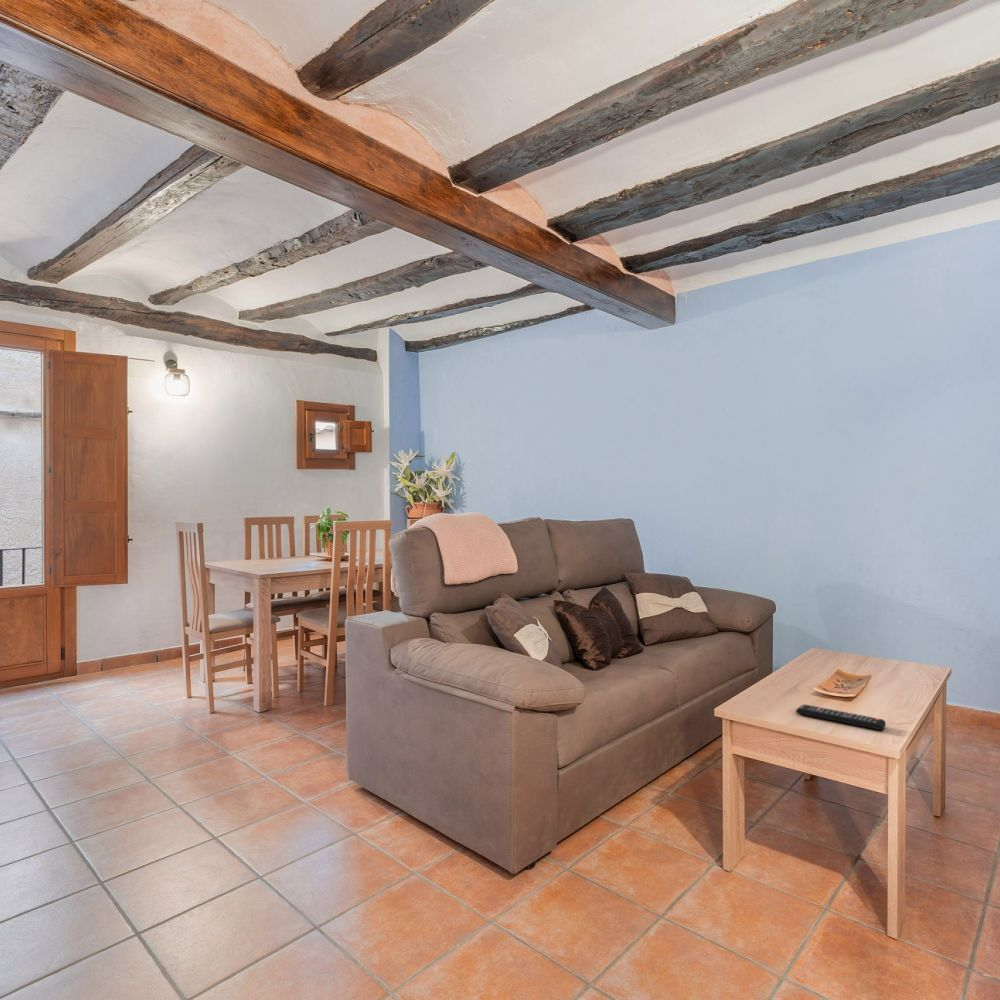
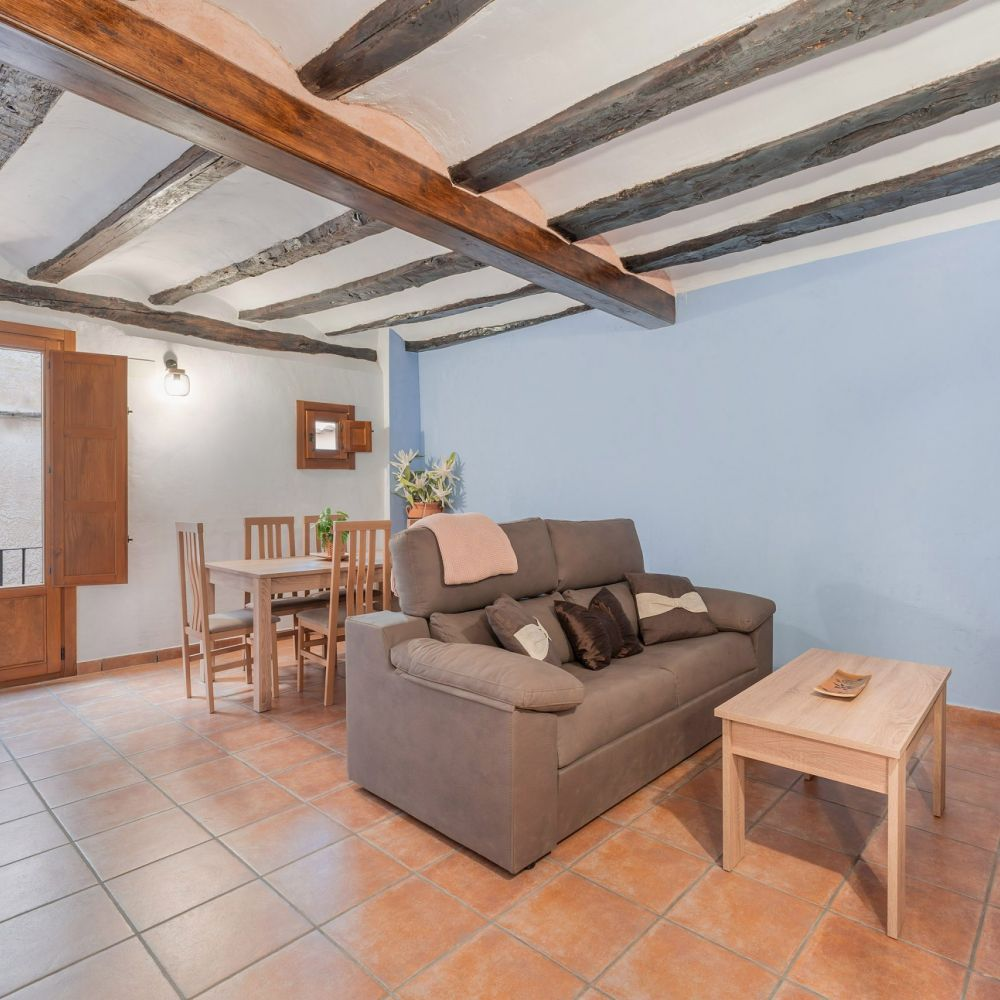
- remote control [795,703,887,731]
